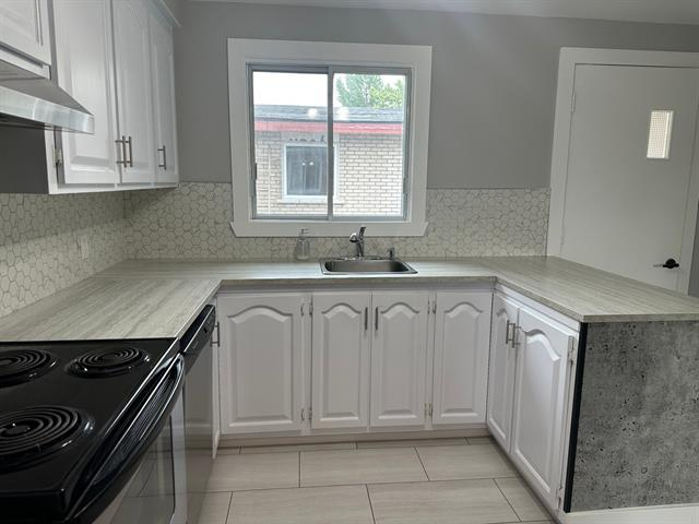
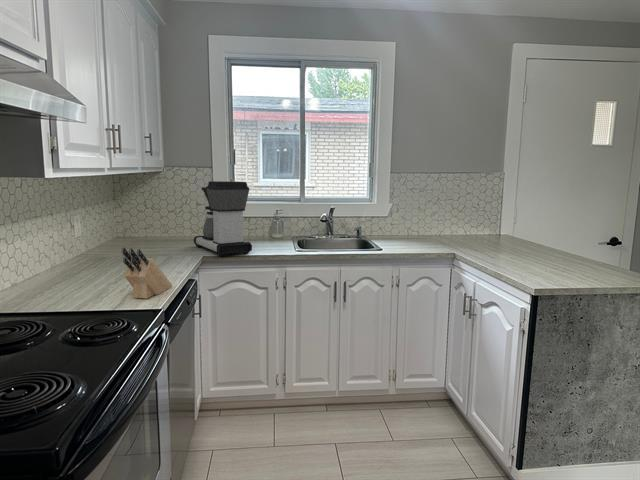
+ knife block [121,246,173,300]
+ coffee maker [193,180,253,257]
